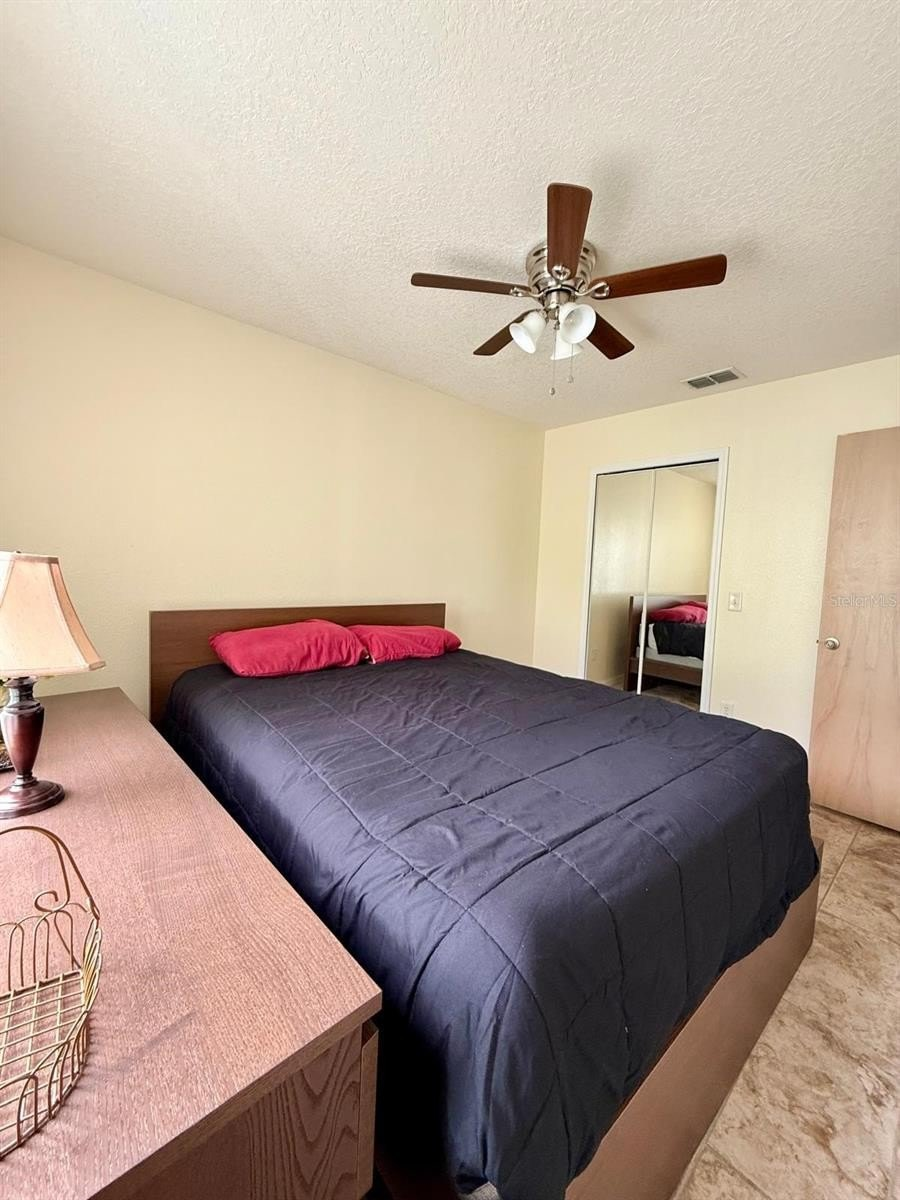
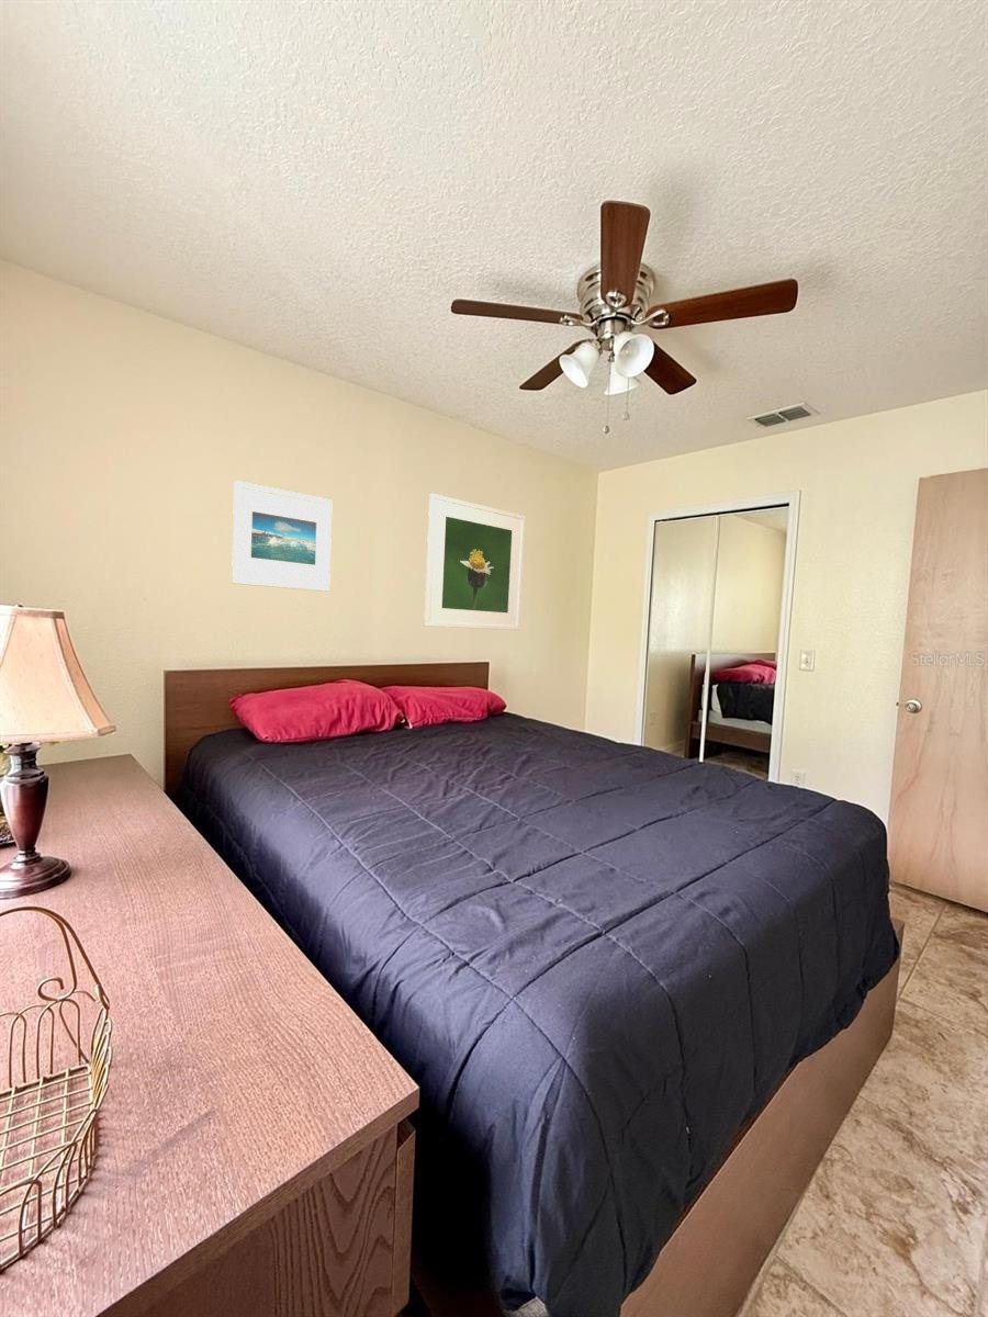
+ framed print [423,493,526,631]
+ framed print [231,480,334,593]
